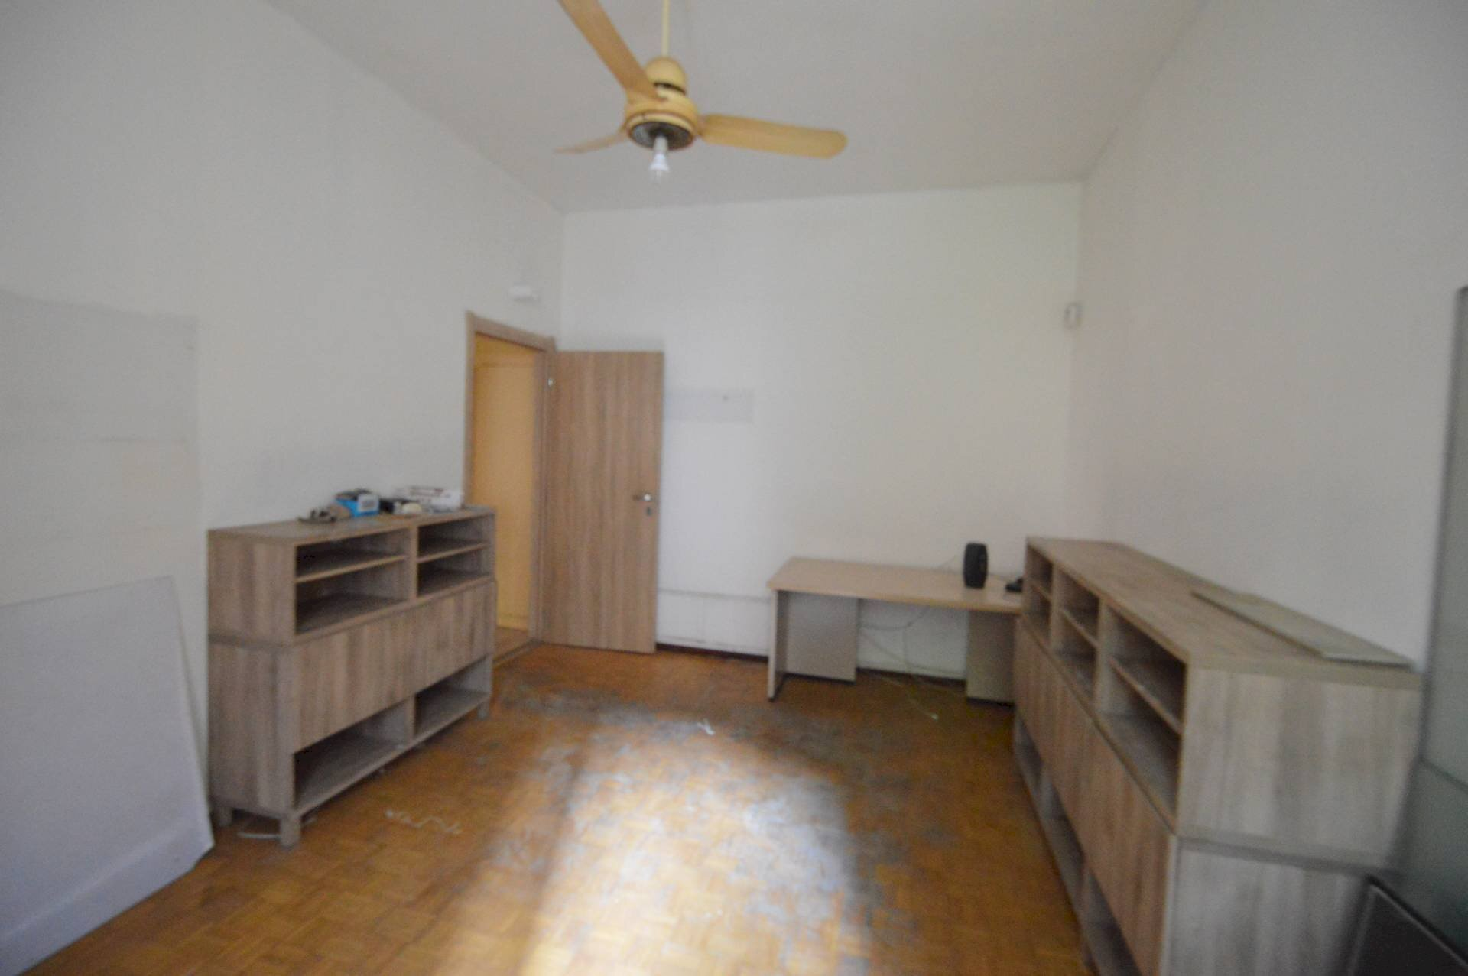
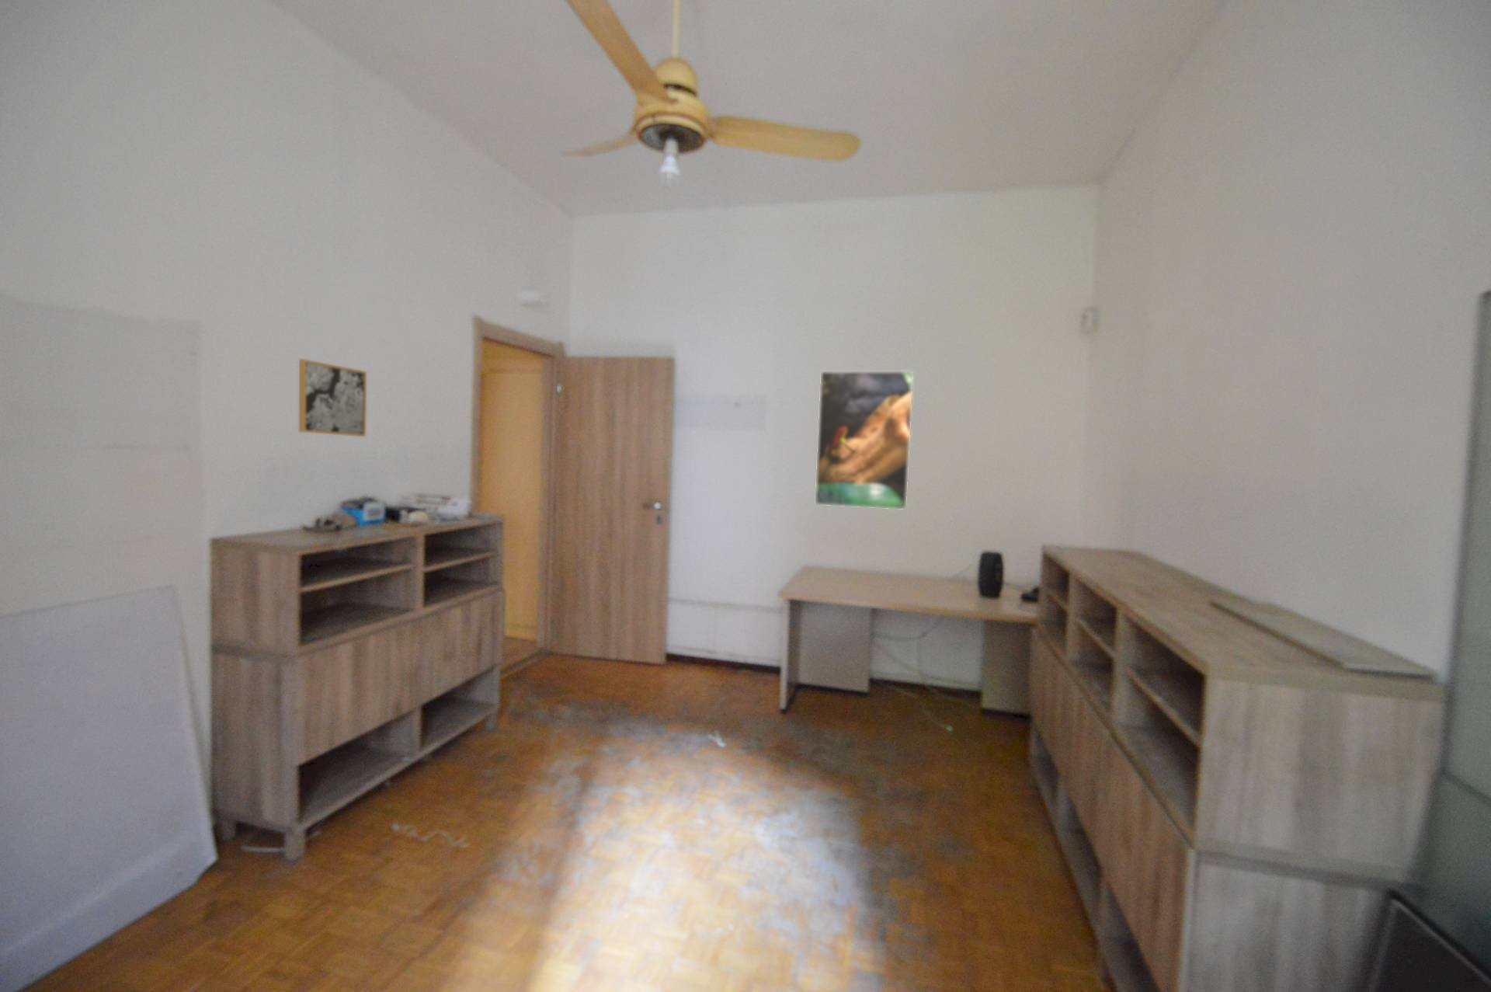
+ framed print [815,371,914,510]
+ wall art [298,358,367,437]
